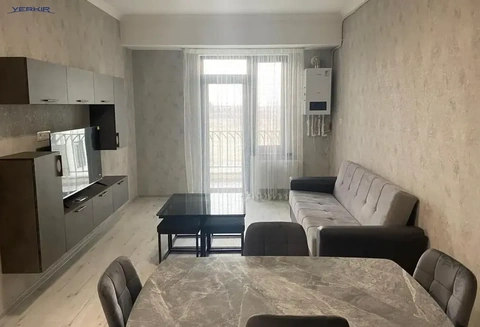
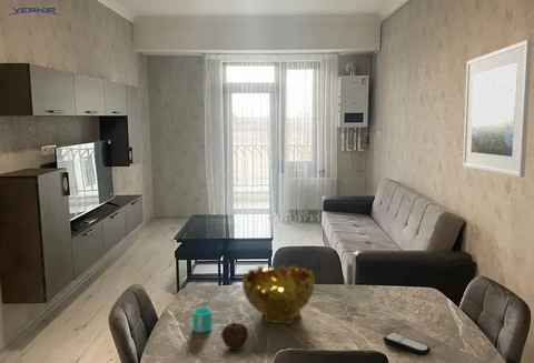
+ cup [191,306,212,334]
+ fruit [220,319,249,350]
+ decorative bowl [241,264,316,325]
+ remote control [383,332,432,356]
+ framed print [462,39,533,179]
